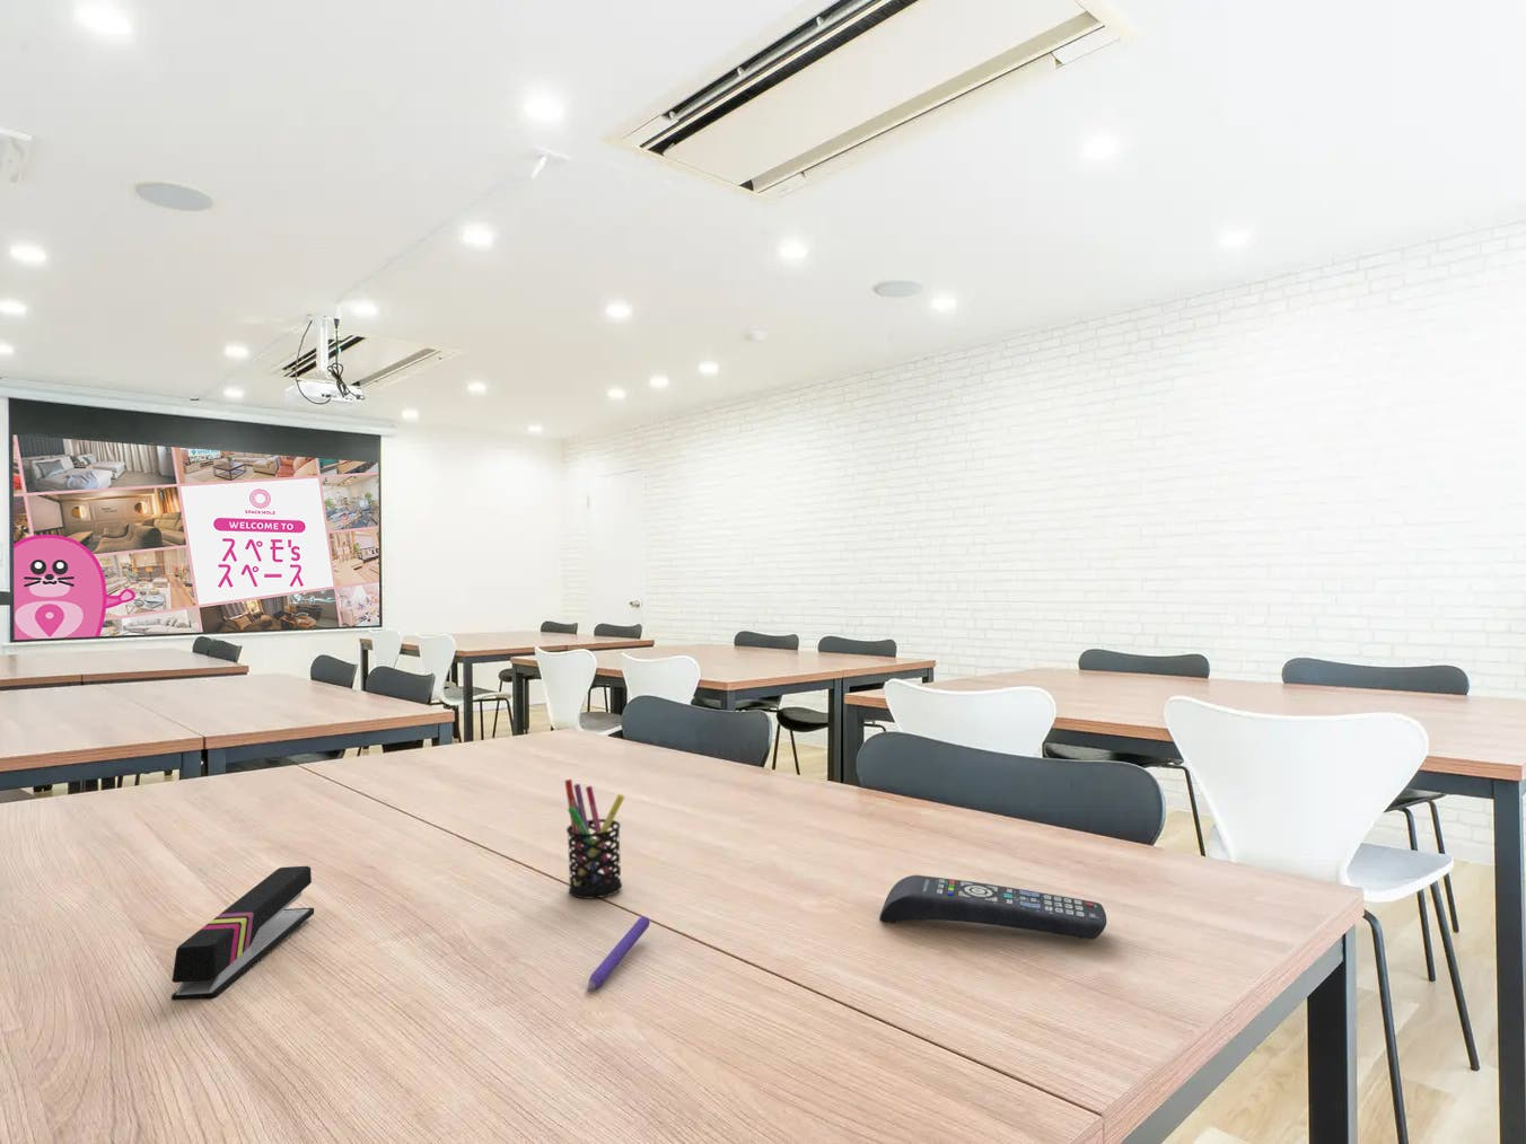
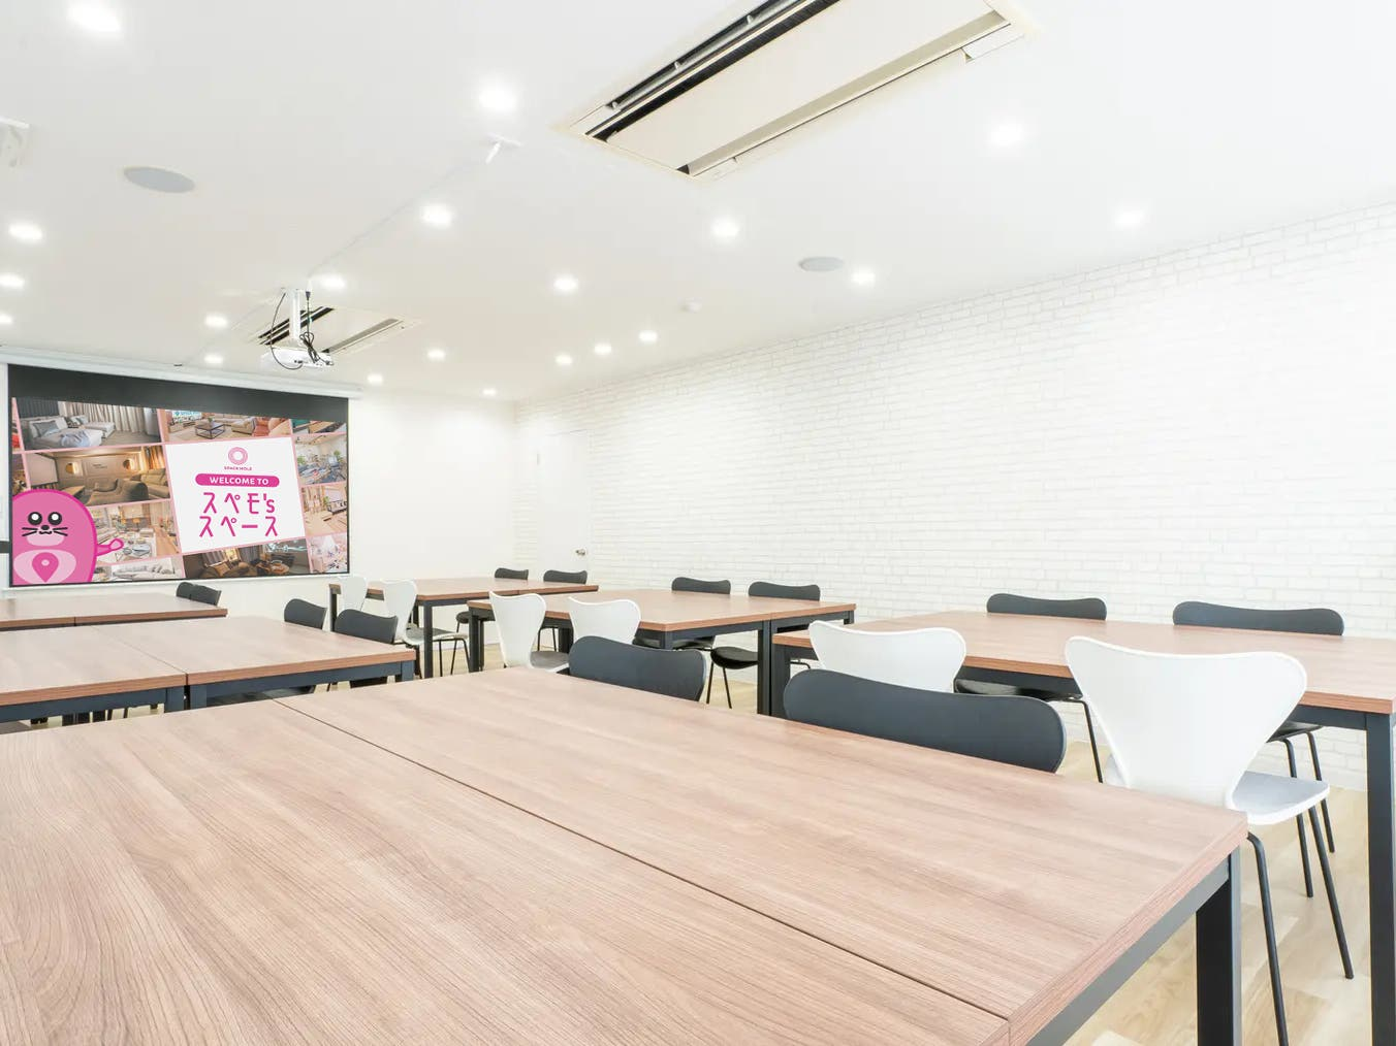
- pen [585,916,651,993]
- remote control [878,875,1108,941]
- pen holder [564,779,625,899]
- stapler [171,865,315,1001]
